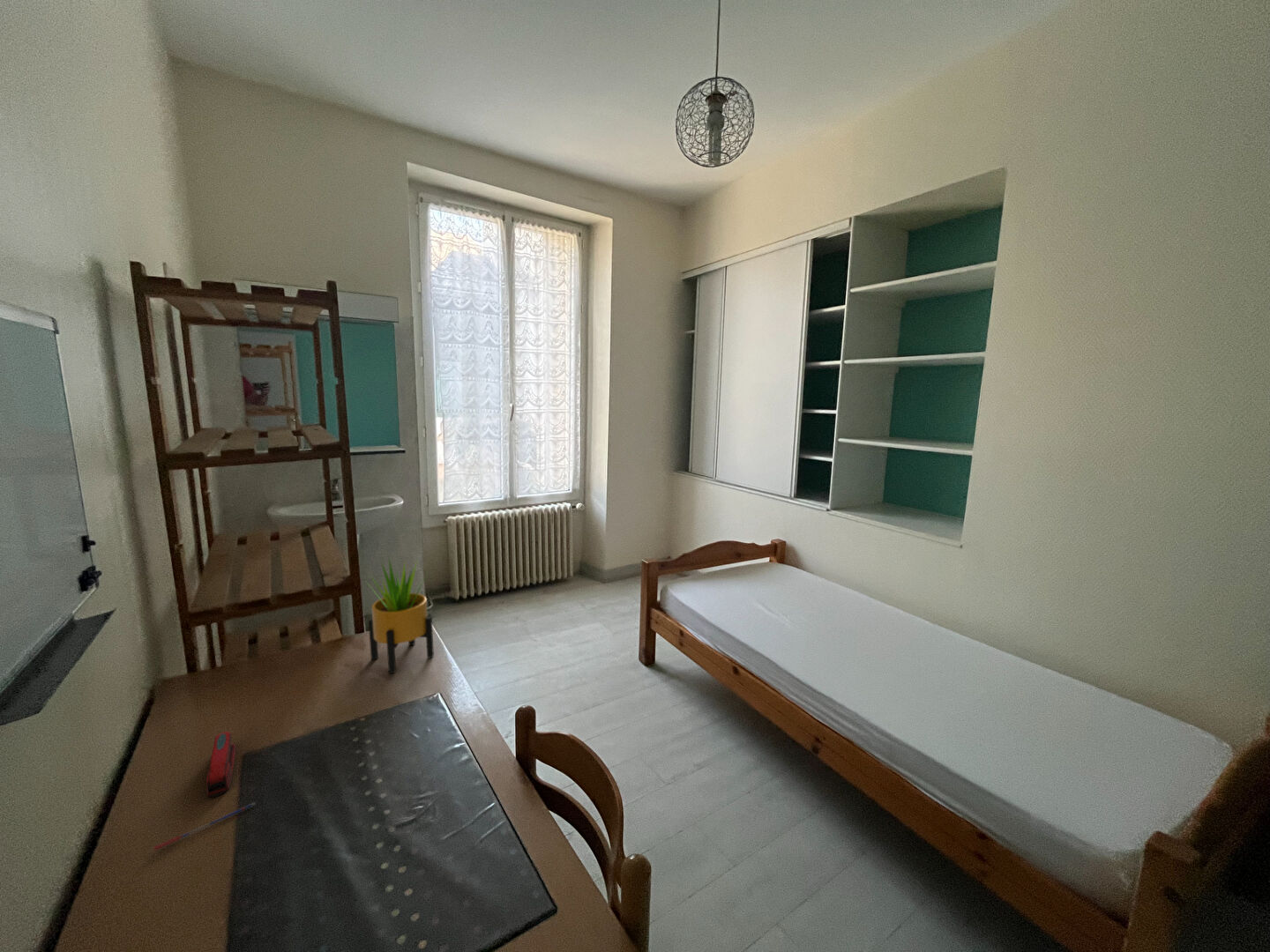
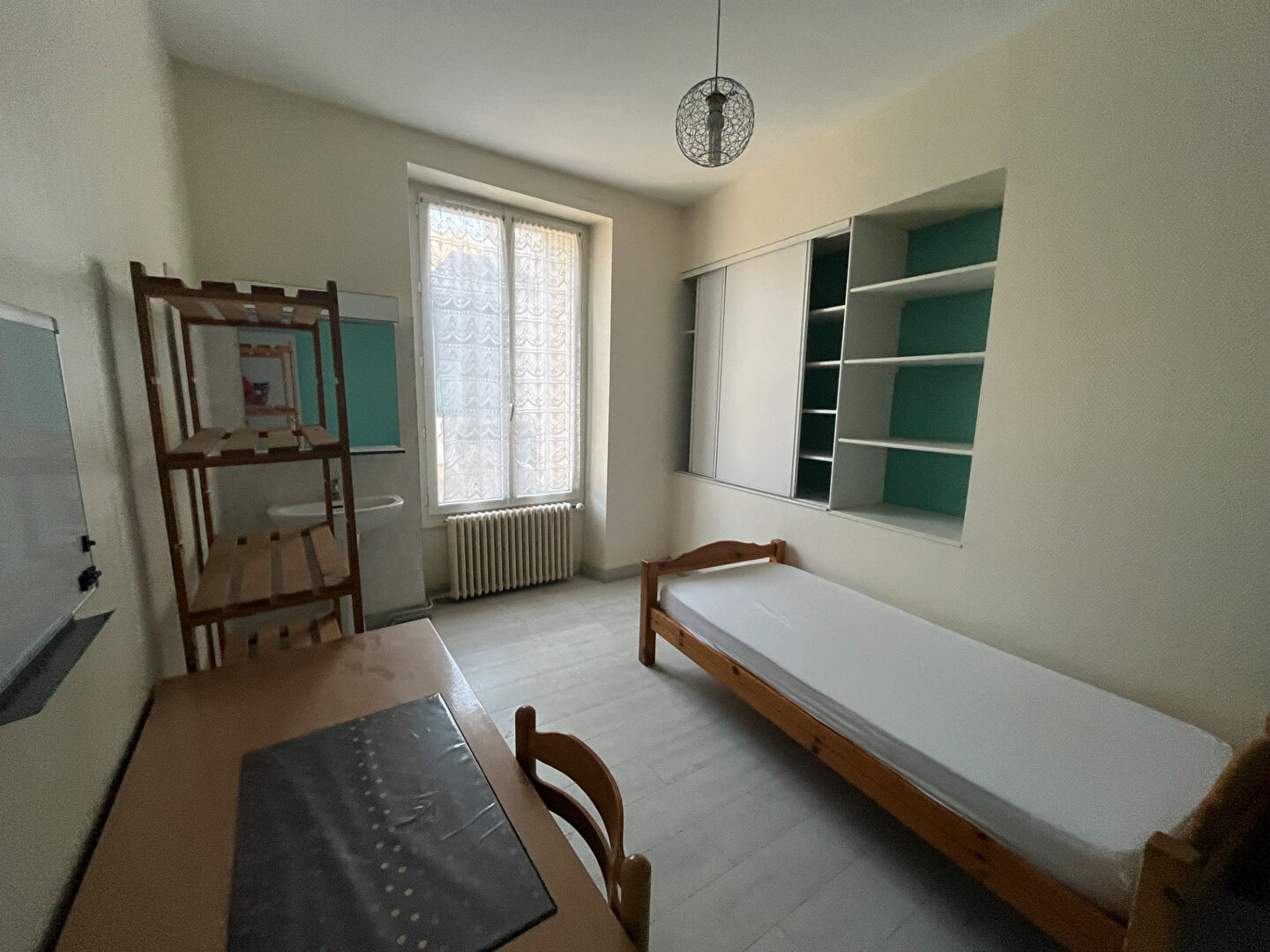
- potted plant [366,554,435,674]
- stapler [205,731,237,799]
- pen [153,801,257,852]
